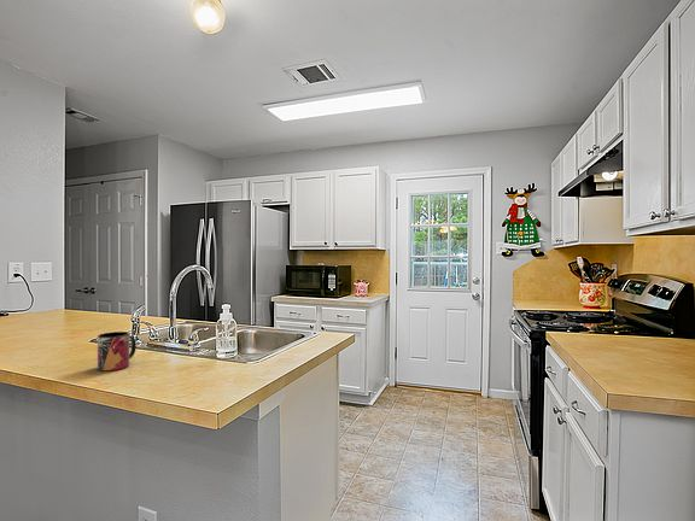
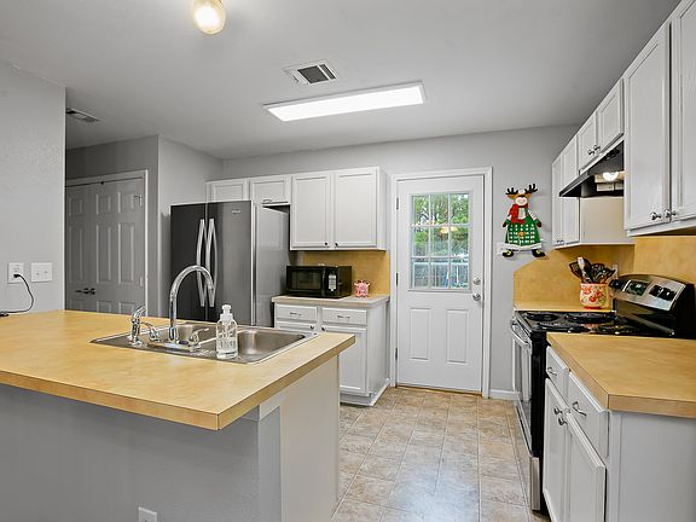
- mug [97,330,138,371]
